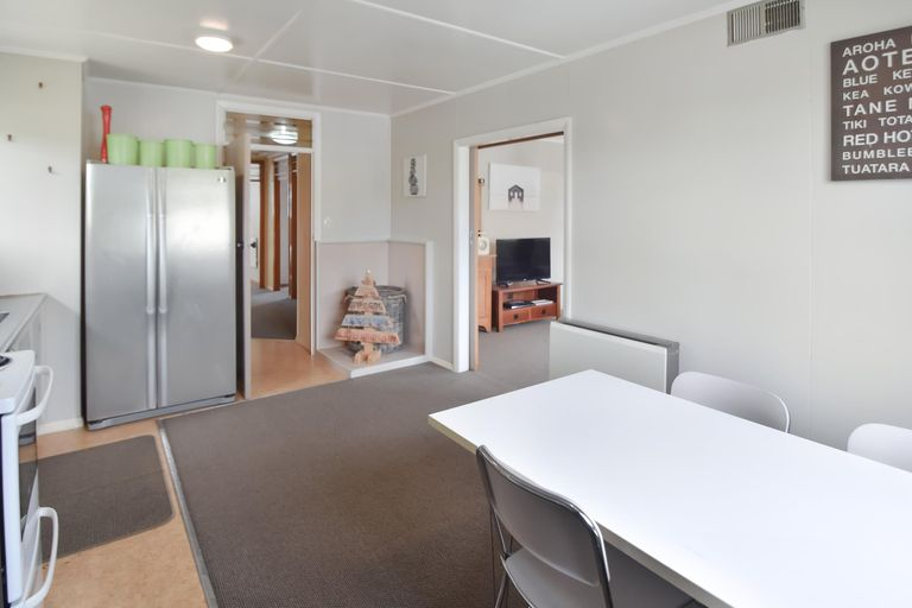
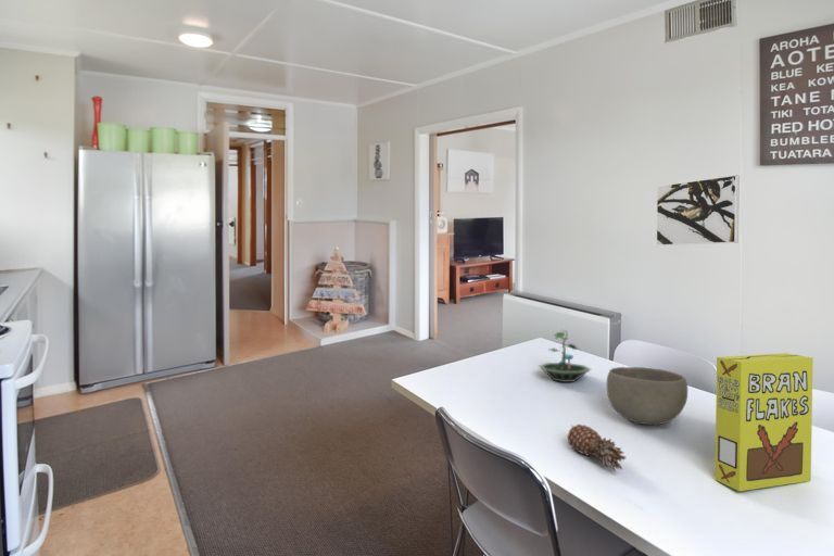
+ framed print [655,174,741,247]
+ cereal box [715,352,814,492]
+ terrarium [538,329,592,383]
+ fruit [566,424,628,472]
+ bowl [606,366,688,426]
